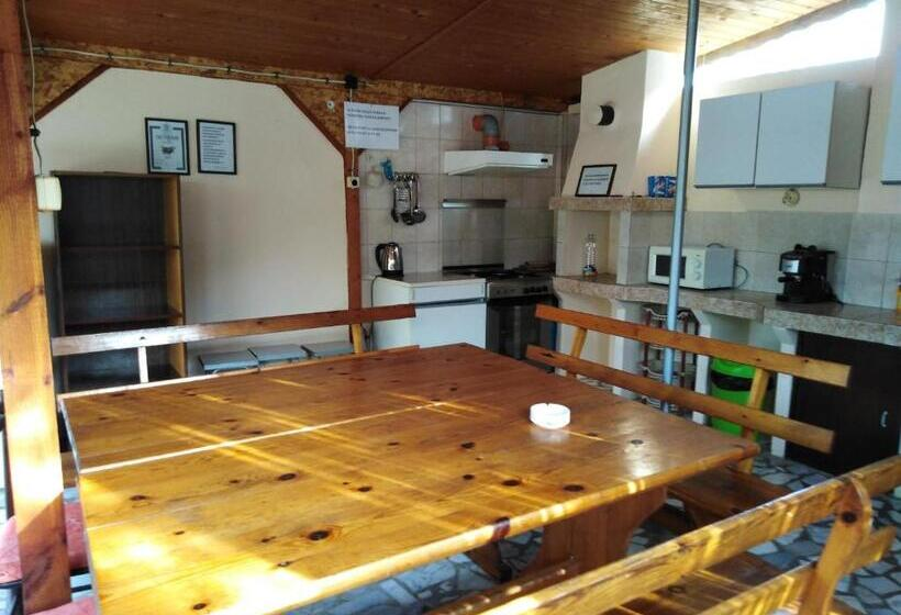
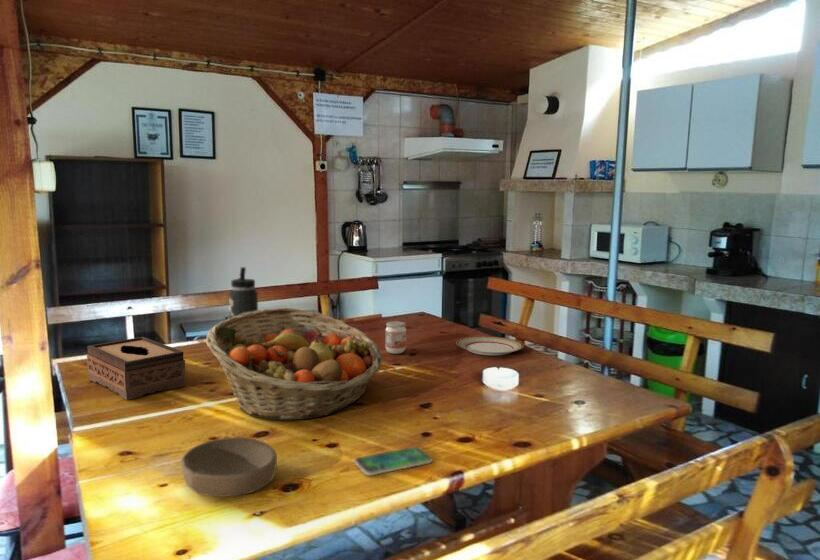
+ jam [384,320,407,355]
+ fruit basket [205,307,383,421]
+ tissue box [86,336,186,401]
+ thermos bottle [228,266,259,328]
+ bowl [180,436,278,498]
+ smartphone [353,446,433,477]
+ plate [455,335,524,356]
